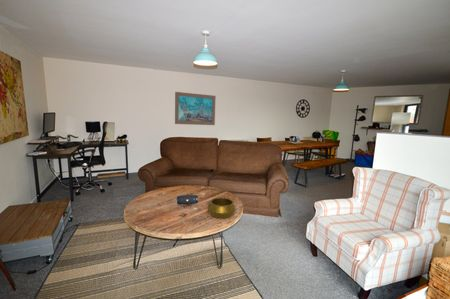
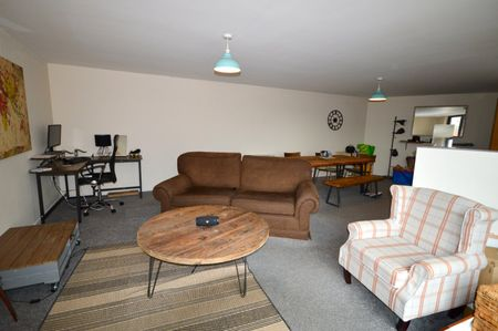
- wall art [174,91,217,126]
- decorative bowl [206,197,237,219]
